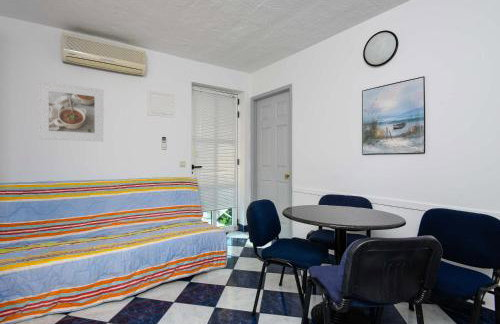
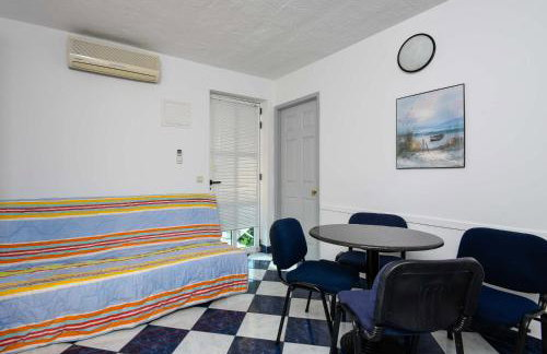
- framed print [37,80,105,142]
